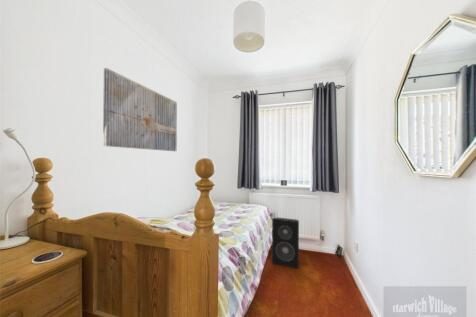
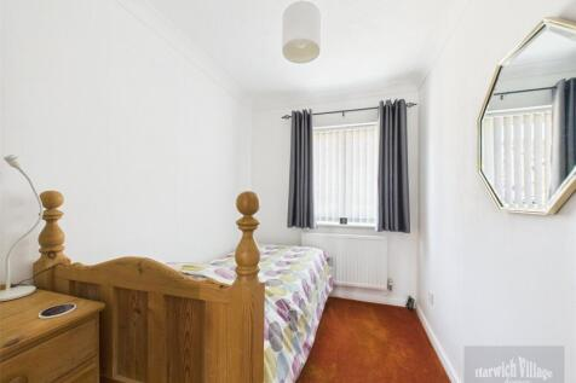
- wall art [102,67,178,152]
- speaker [271,217,300,270]
